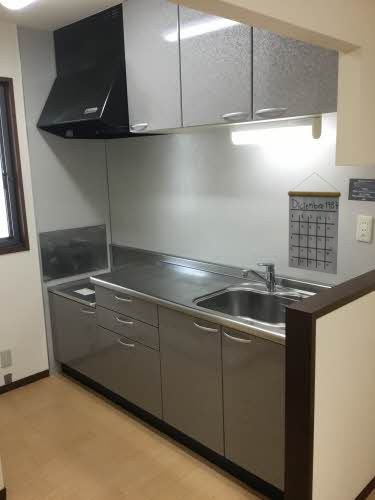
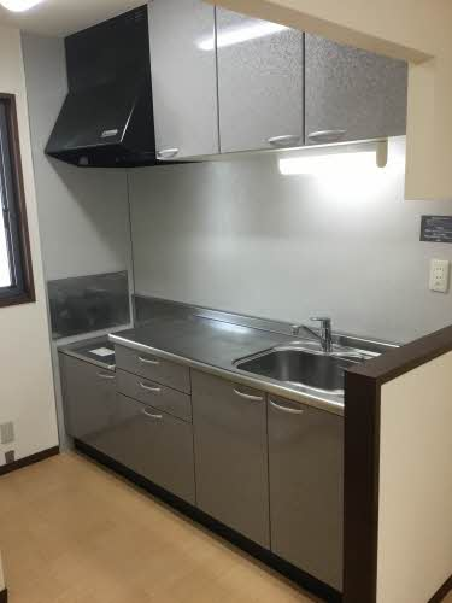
- calendar [287,172,342,275]
